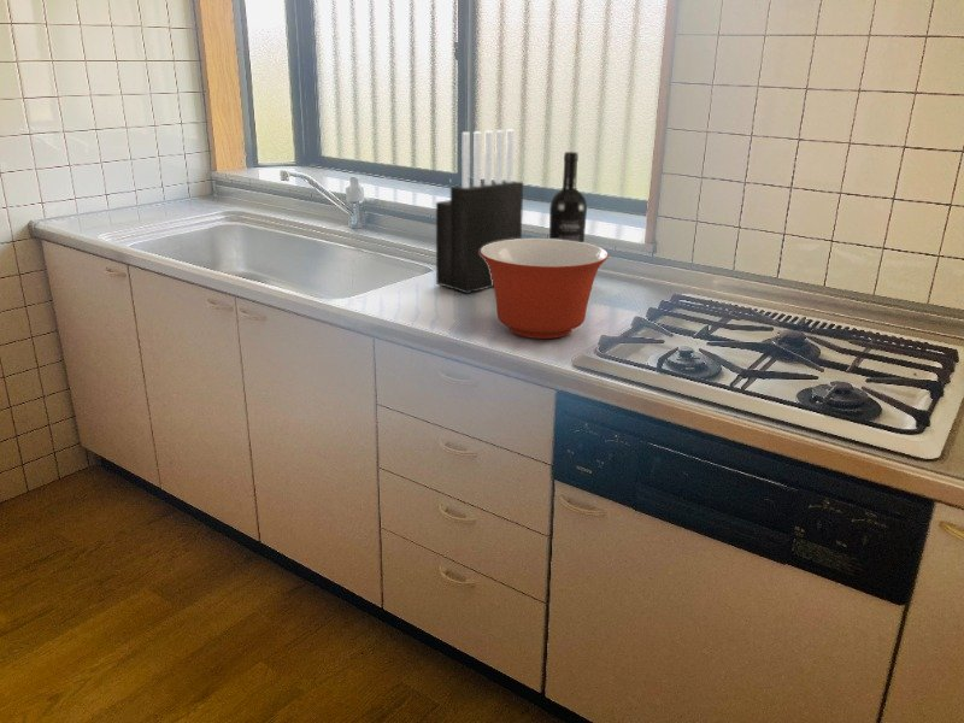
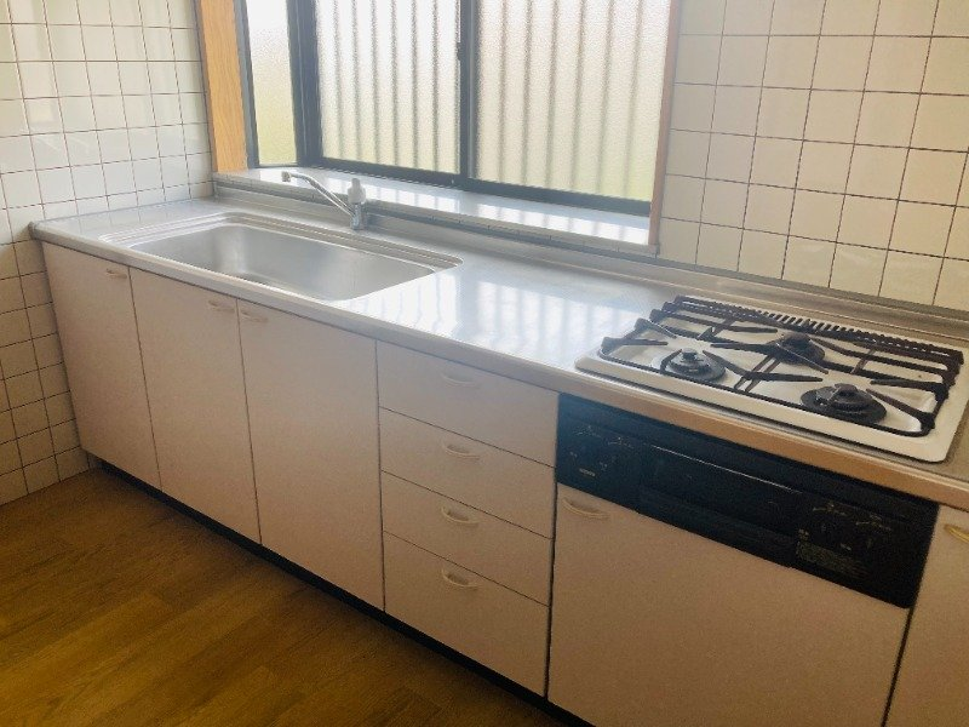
- mixing bowl [480,237,610,340]
- knife block [435,128,524,294]
- wine bottle [548,151,588,243]
